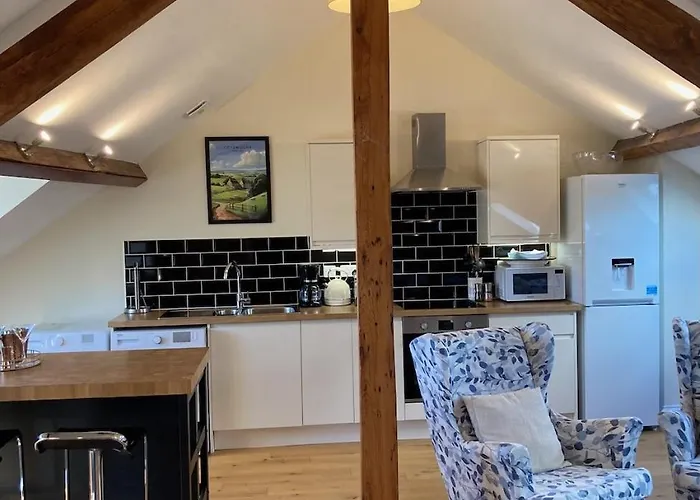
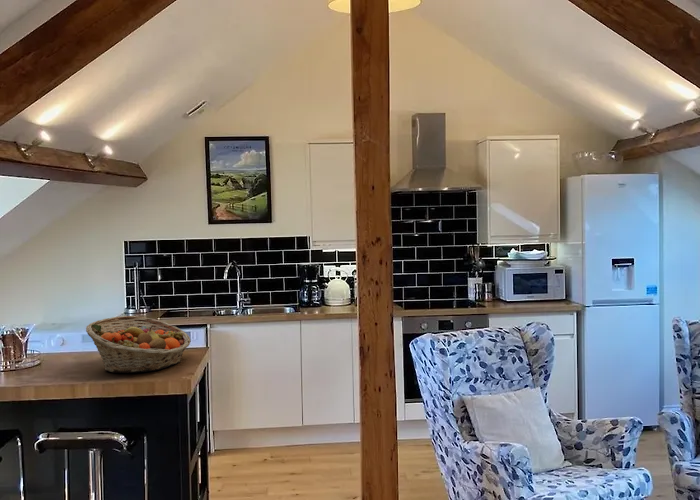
+ fruit basket [85,315,192,374]
